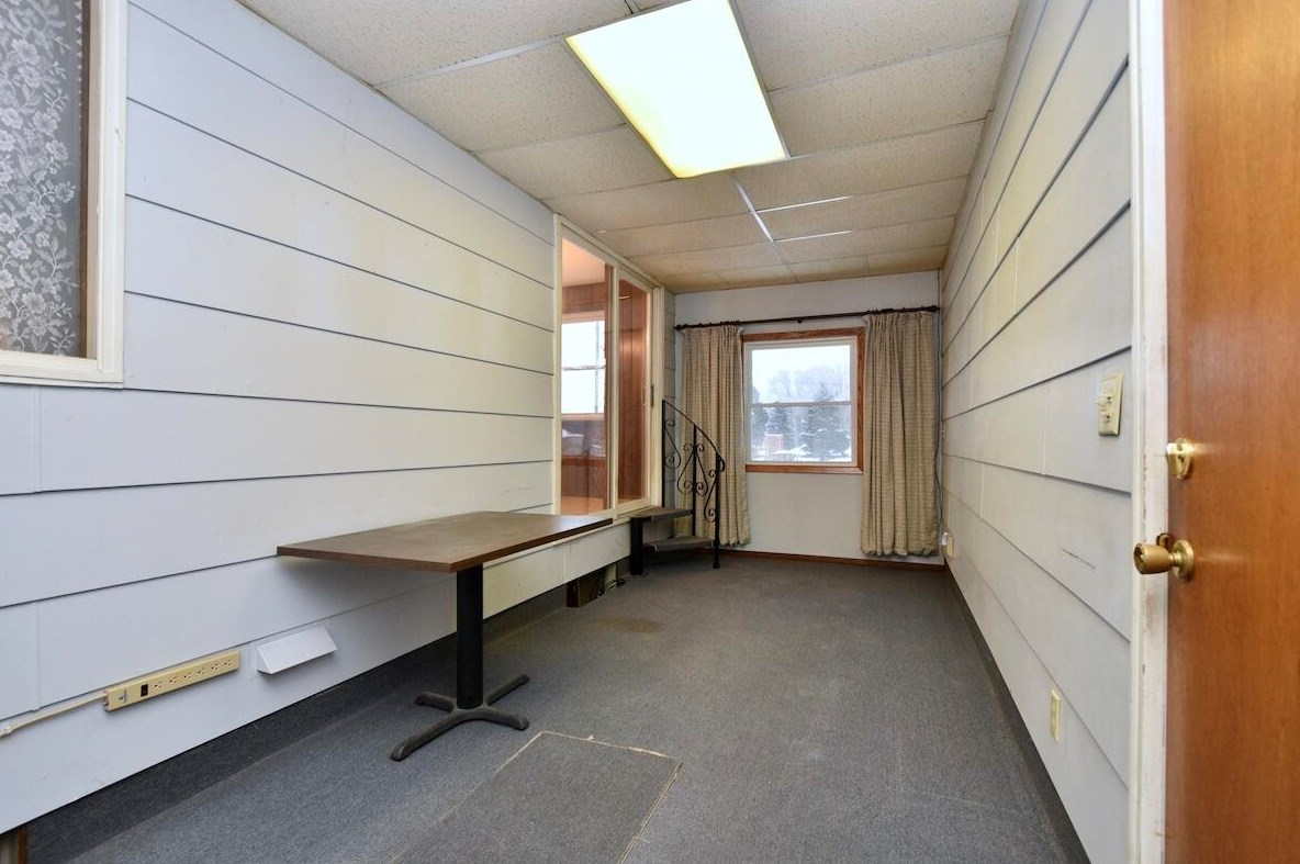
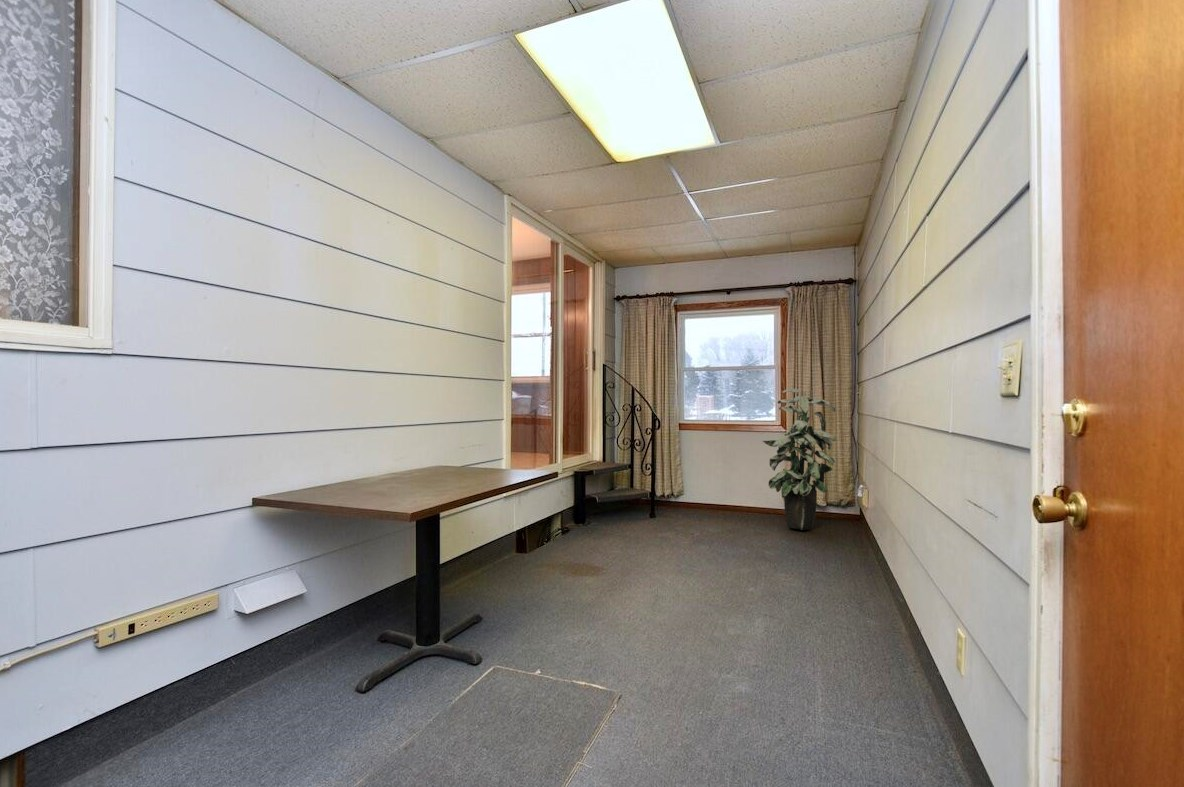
+ indoor plant [761,388,837,531]
